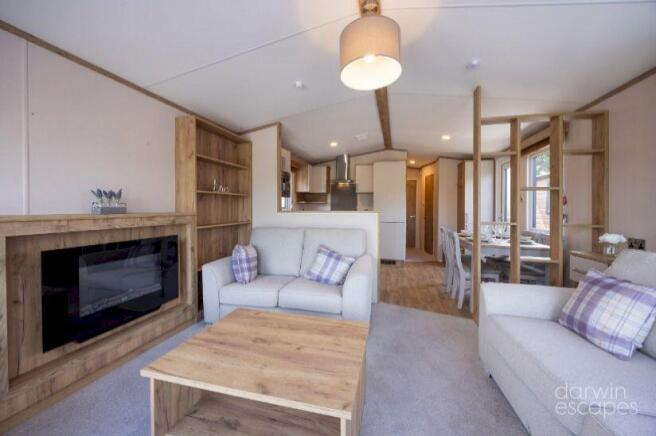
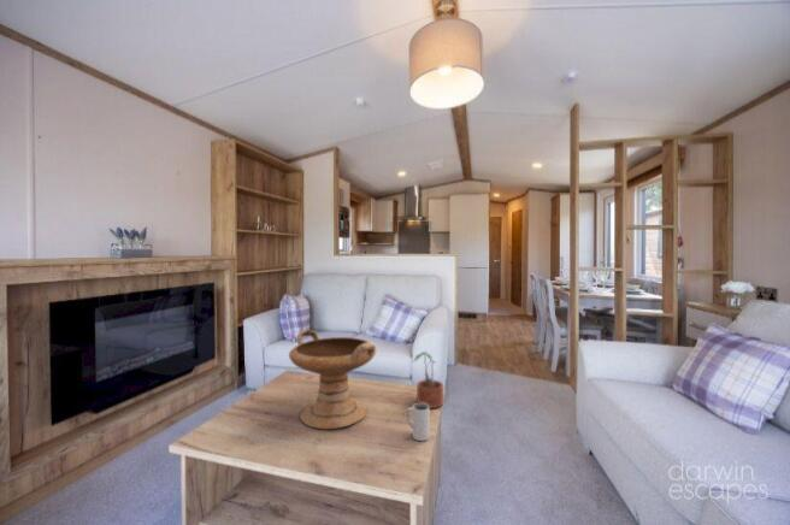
+ mug [405,402,431,442]
+ decorative bowl [288,329,378,430]
+ potted plant [413,350,444,409]
